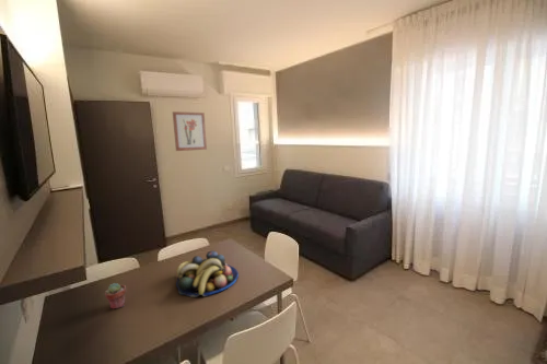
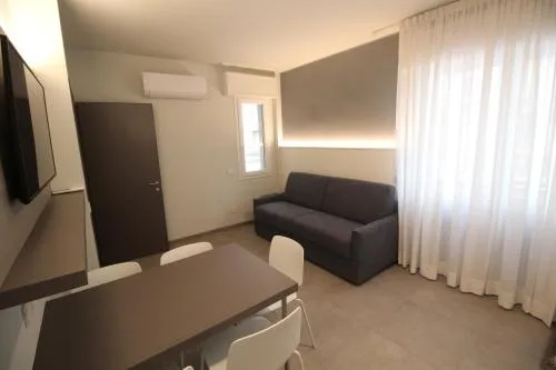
- wall art [172,110,208,152]
- fruit bowl [175,249,240,298]
- potted succulent [104,282,128,309]
